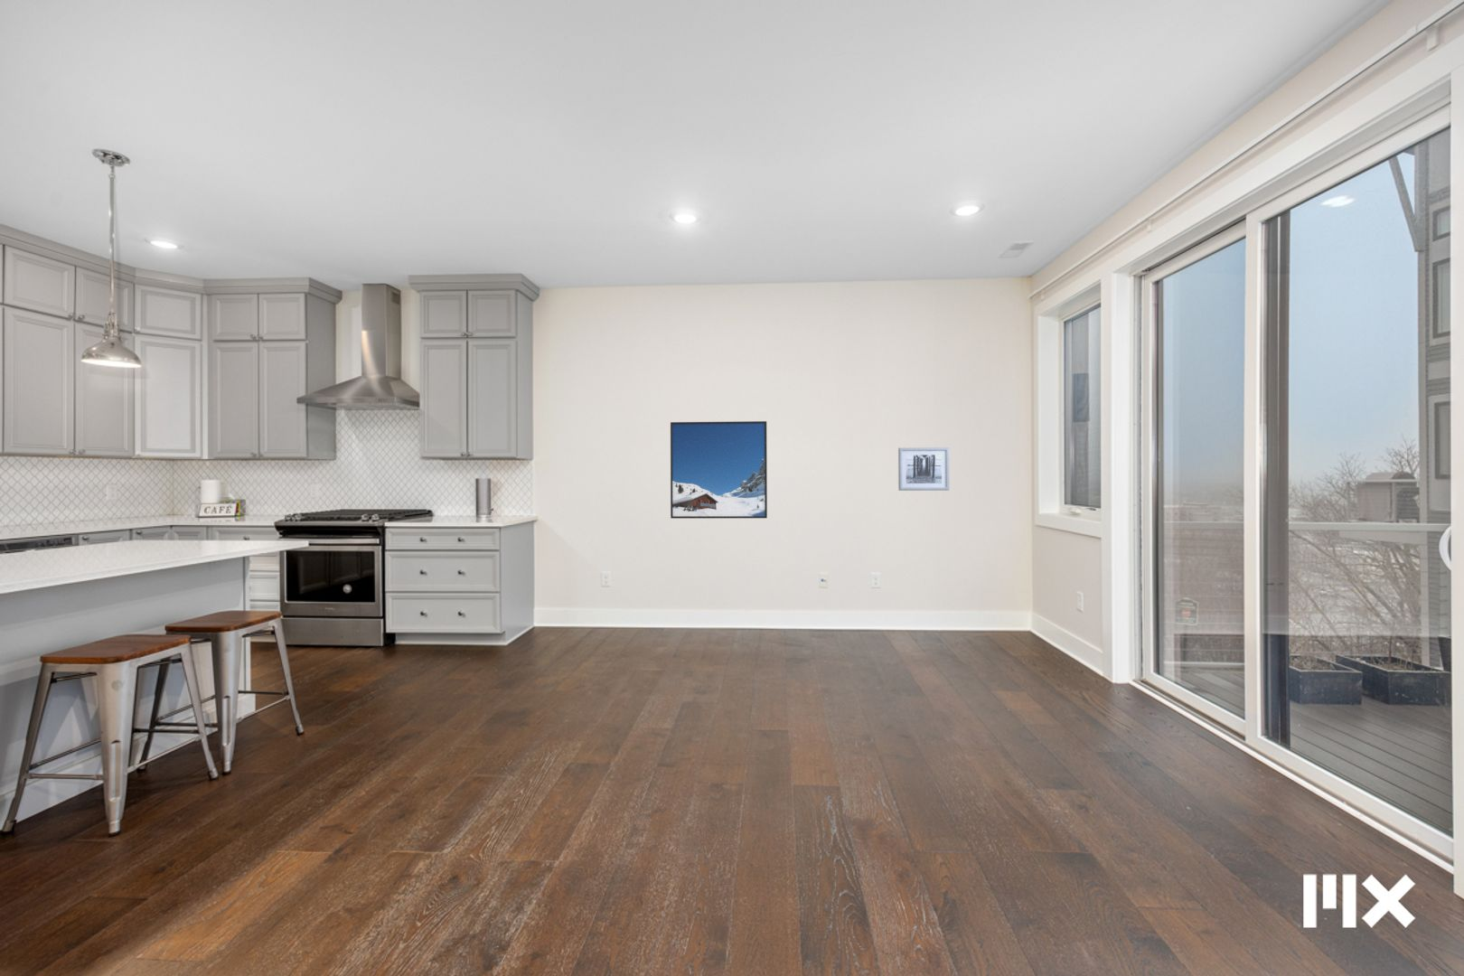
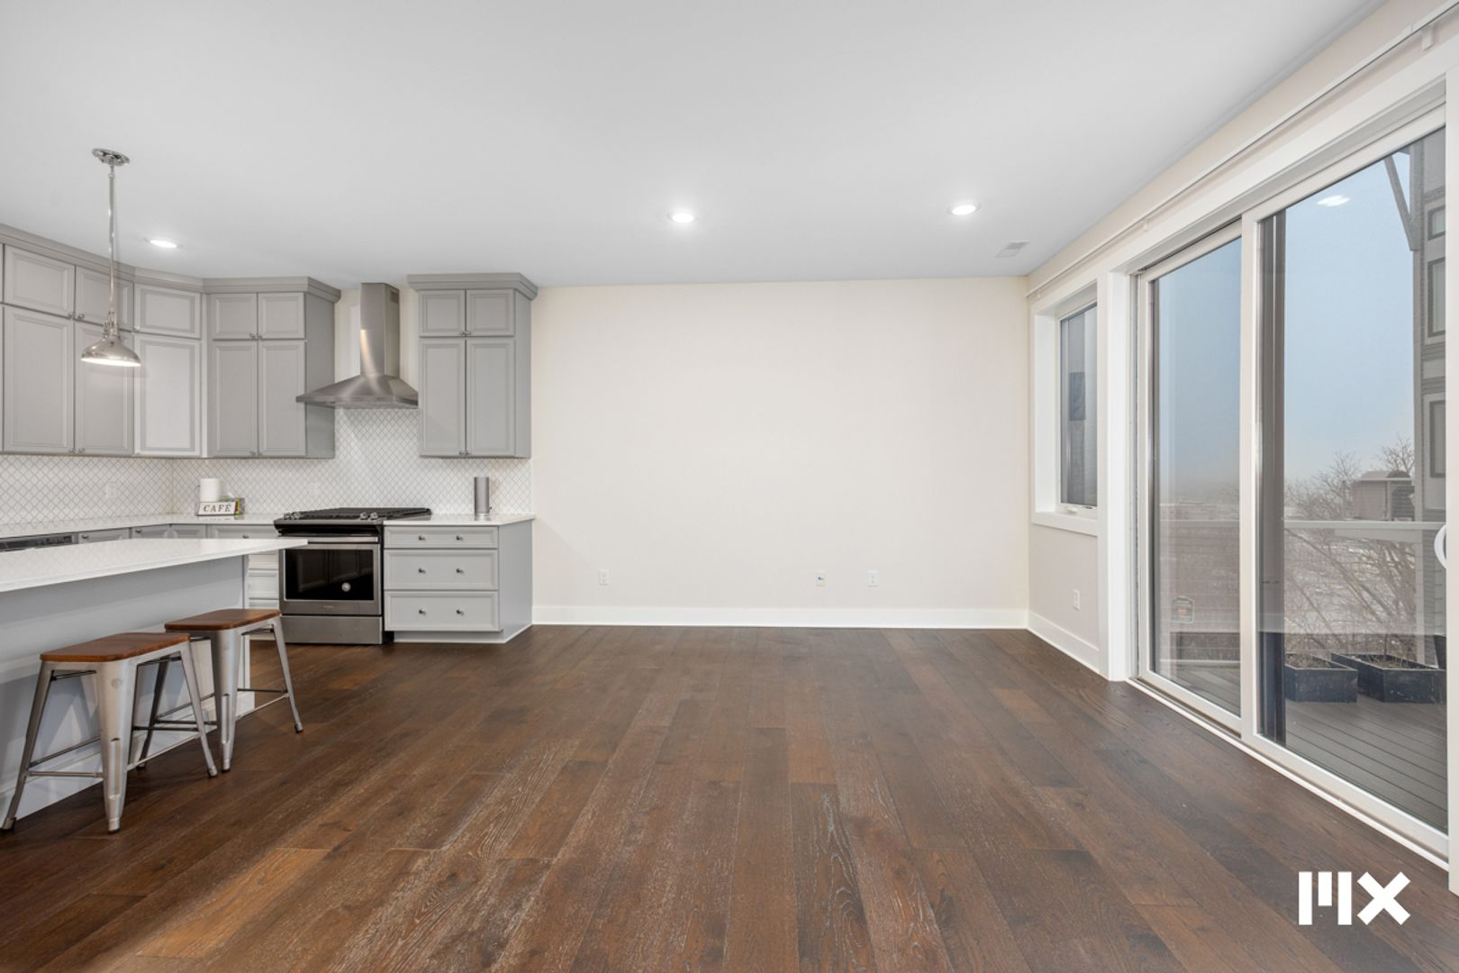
- wall art [898,447,950,491]
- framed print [670,420,768,520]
